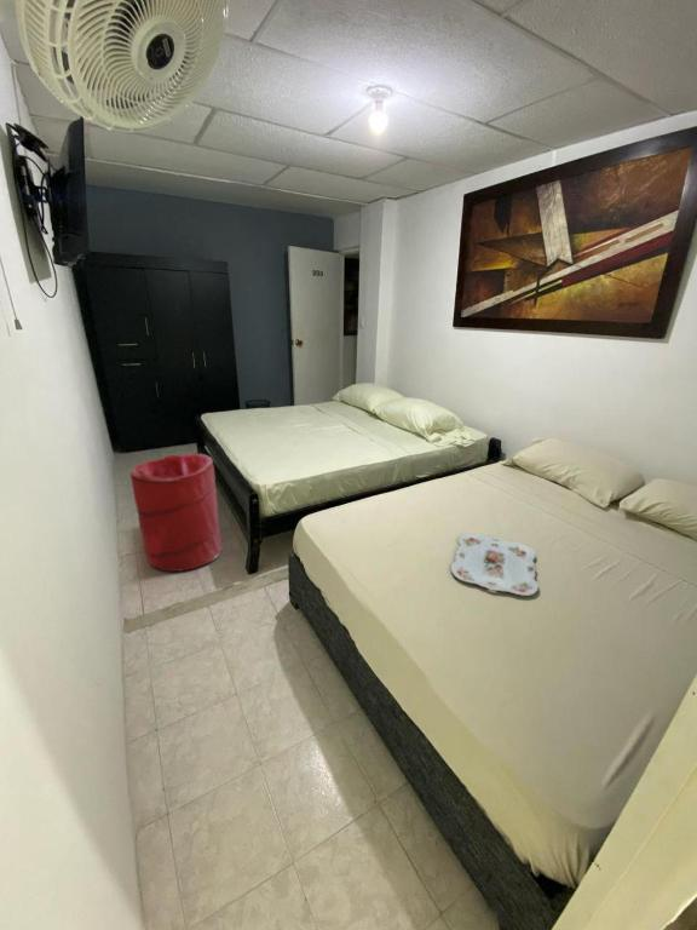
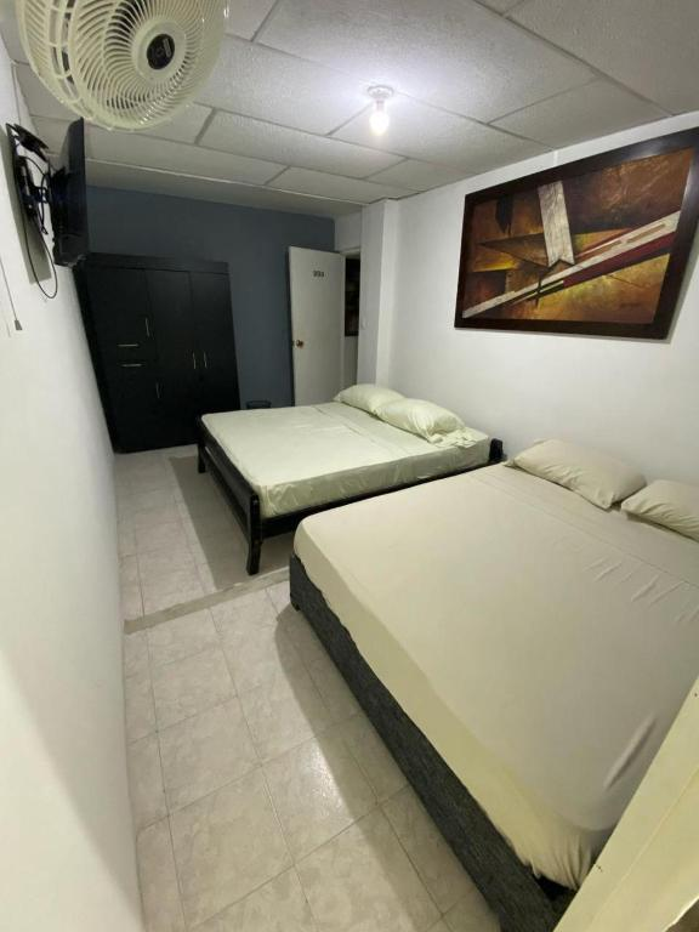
- serving tray [450,533,540,597]
- laundry hamper [128,452,223,573]
